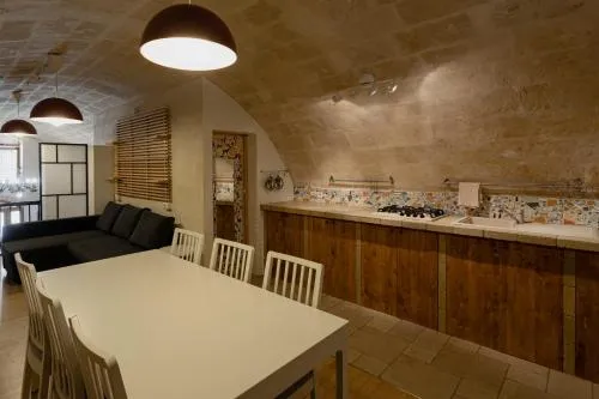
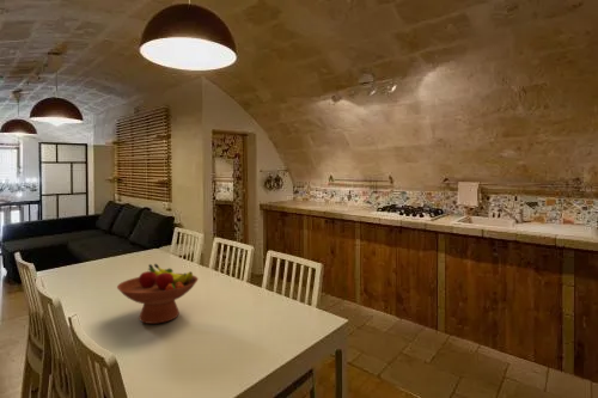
+ fruit bowl [116,263,200,325]
